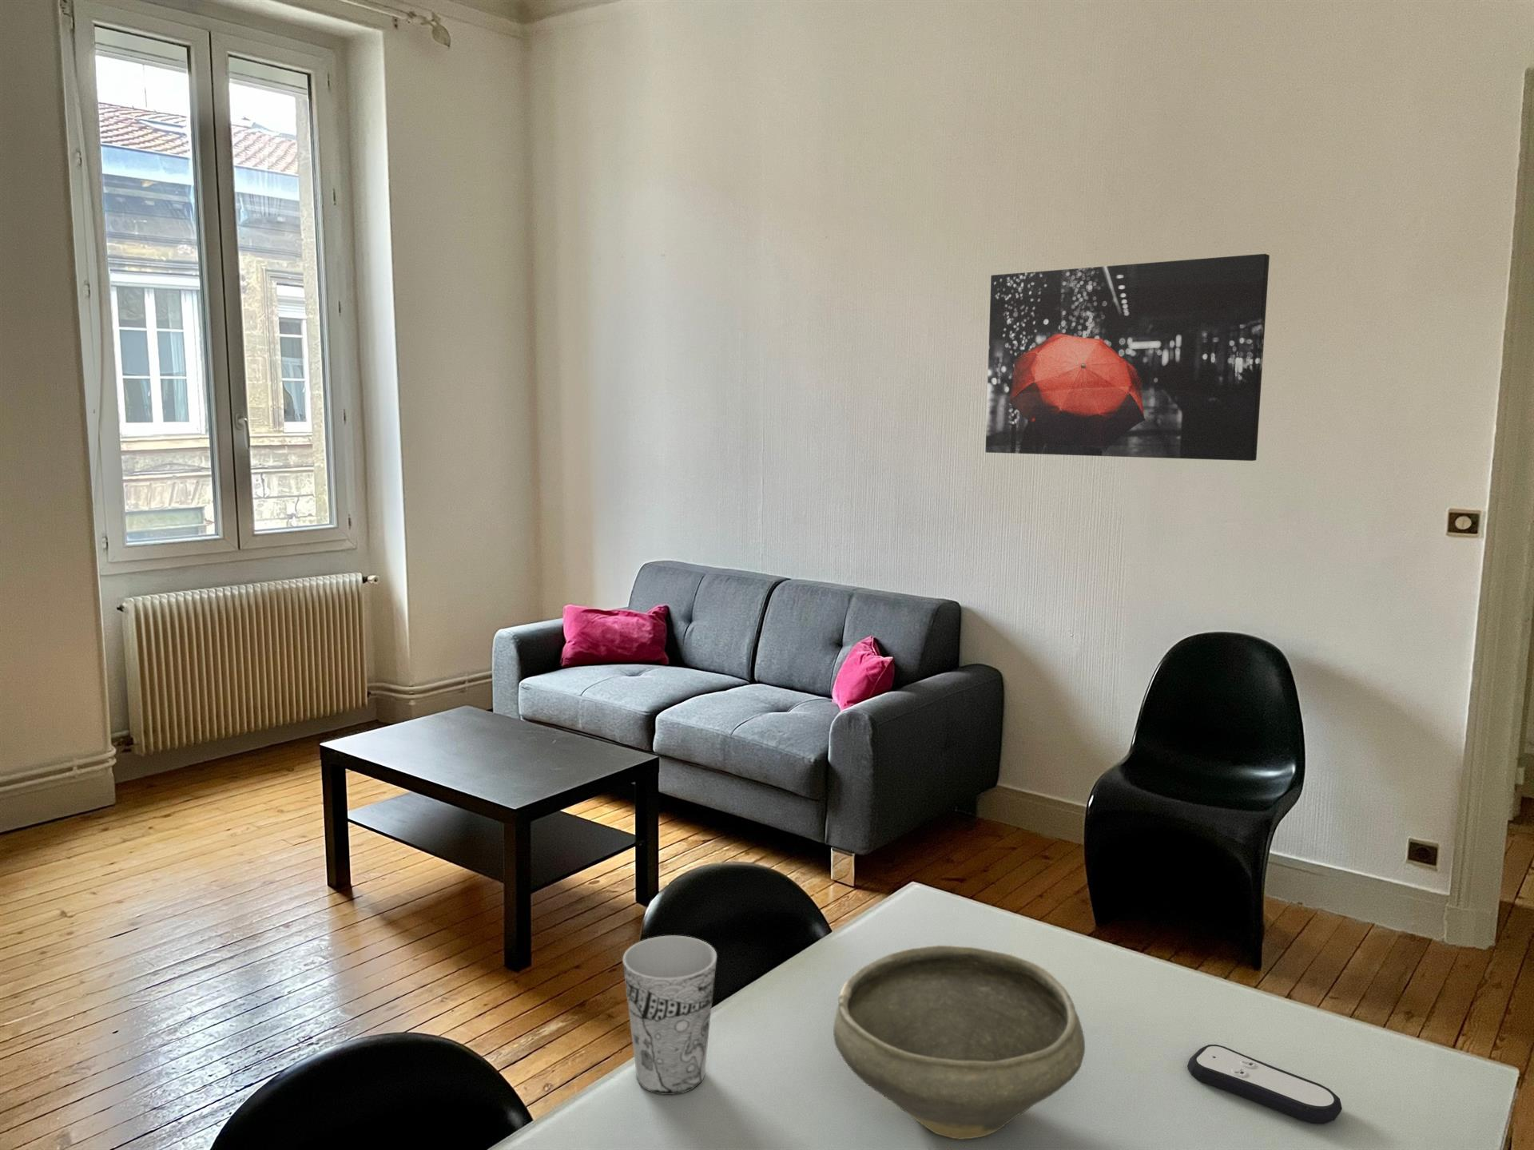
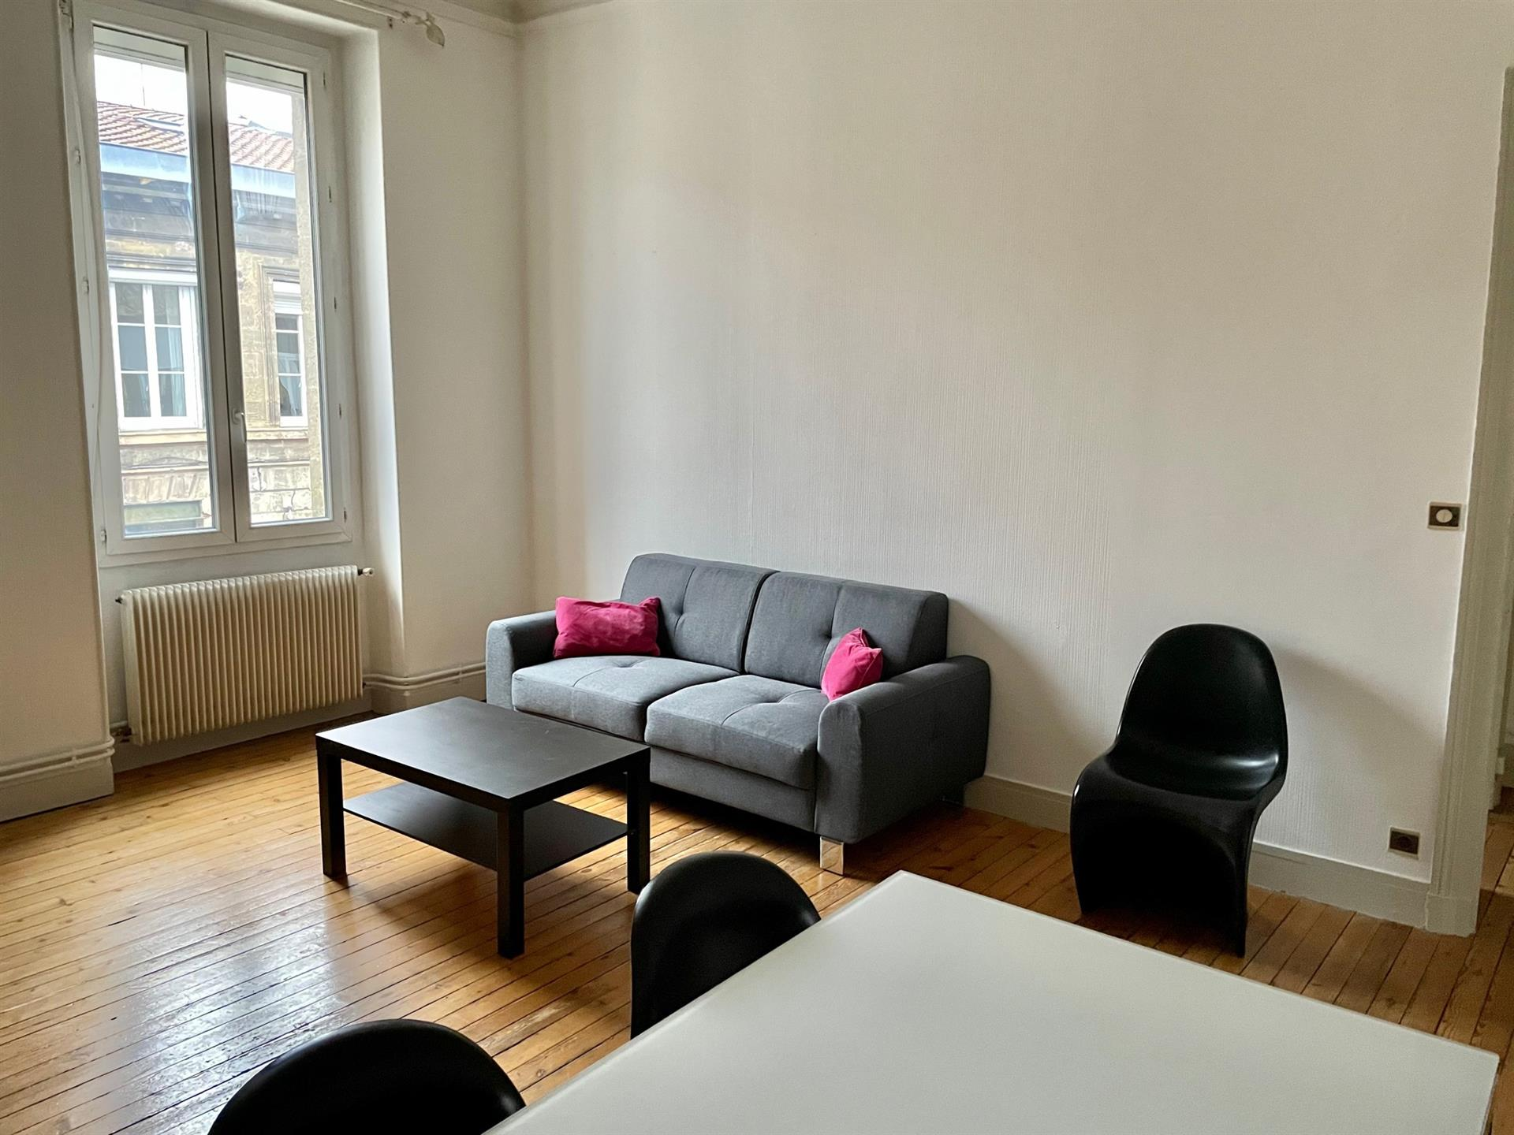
- wall art [986,254,1271,461]
- bowl [832,945,1086,1140]
- remote control [1186,1044,1343,1126]
- cup [622,935,717,1096]
